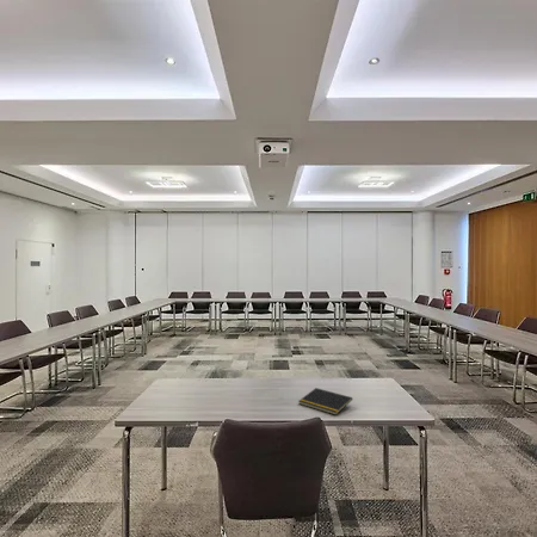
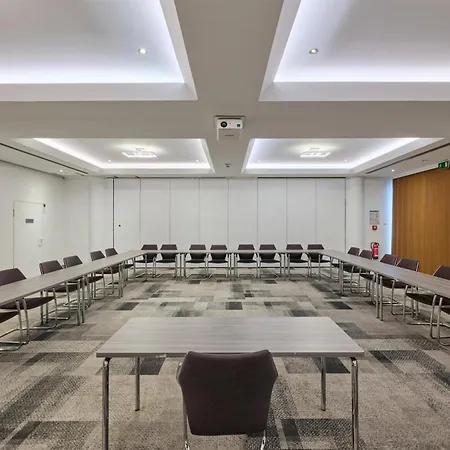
- notepad [297,387,353,416]
